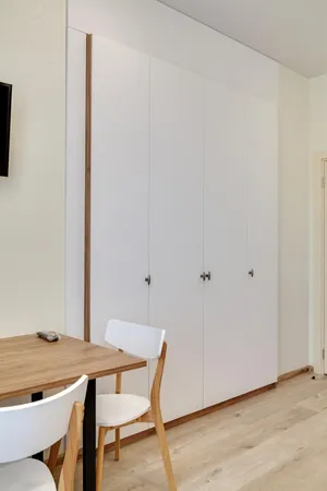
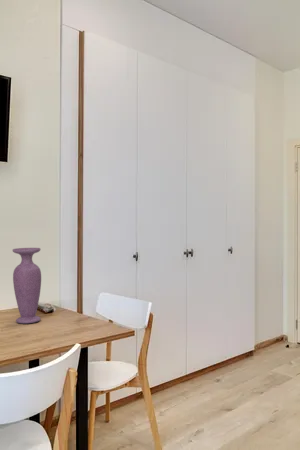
+ vase [12,247,42,325]
